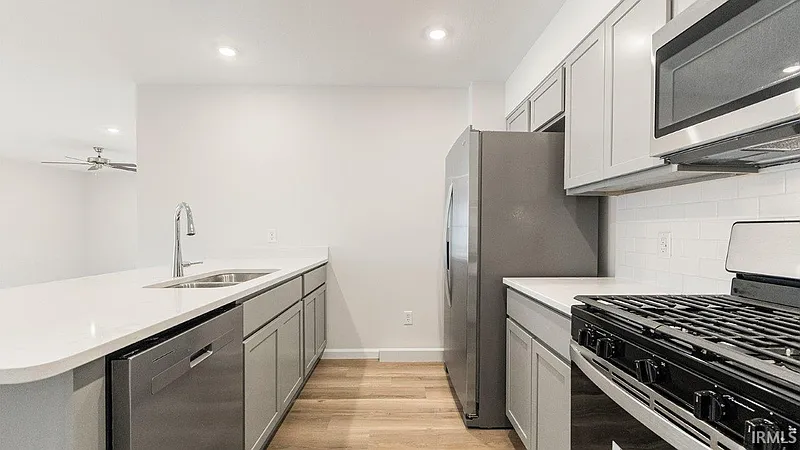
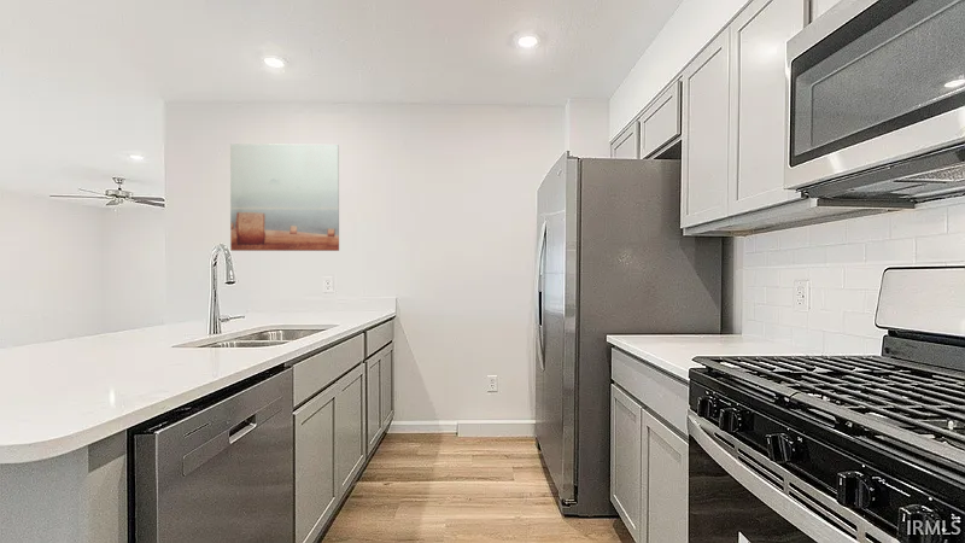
+ wall art [229,142,340,252]
